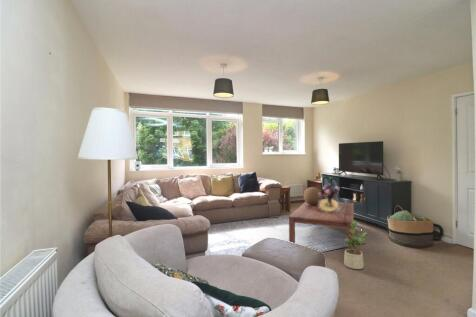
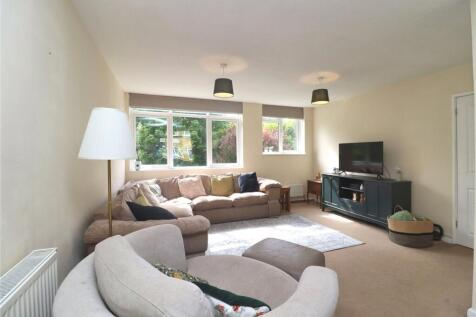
- potted plant [343,220,368,270]
- bouquet [318,181,342,213]
- coffee table [288,201,355,249]
- decorative sphere [303,186,323,205]
